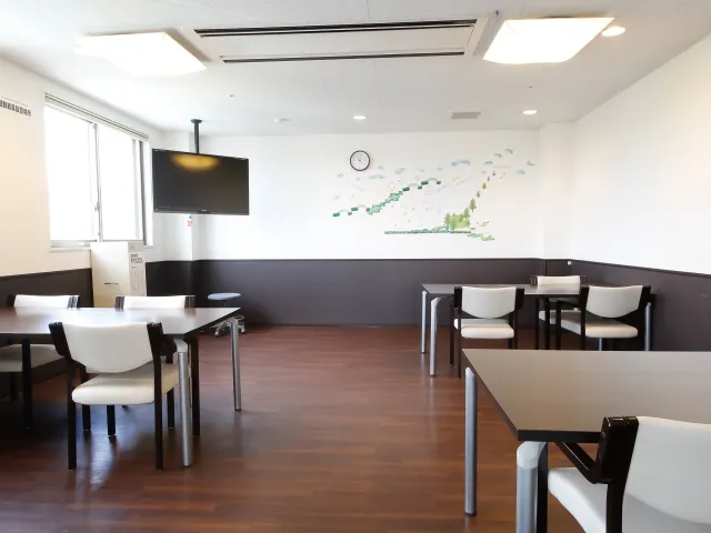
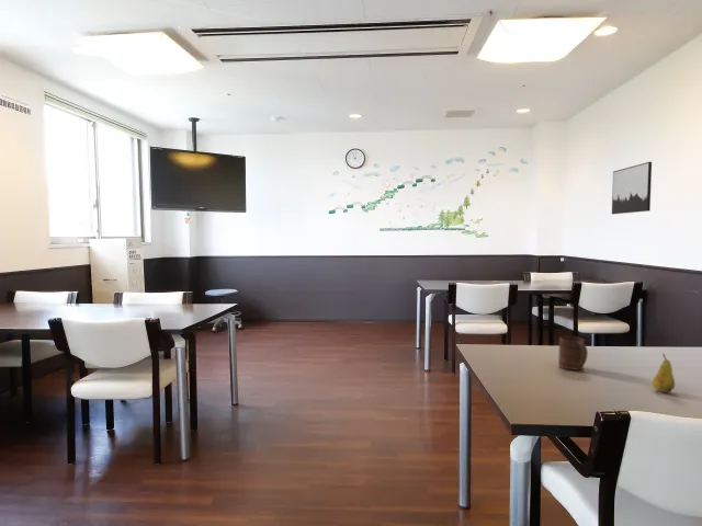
+ wall art [611,161,653,215]
+ cup [557,335,589,371]
+ fruit [650,353,676,393]
